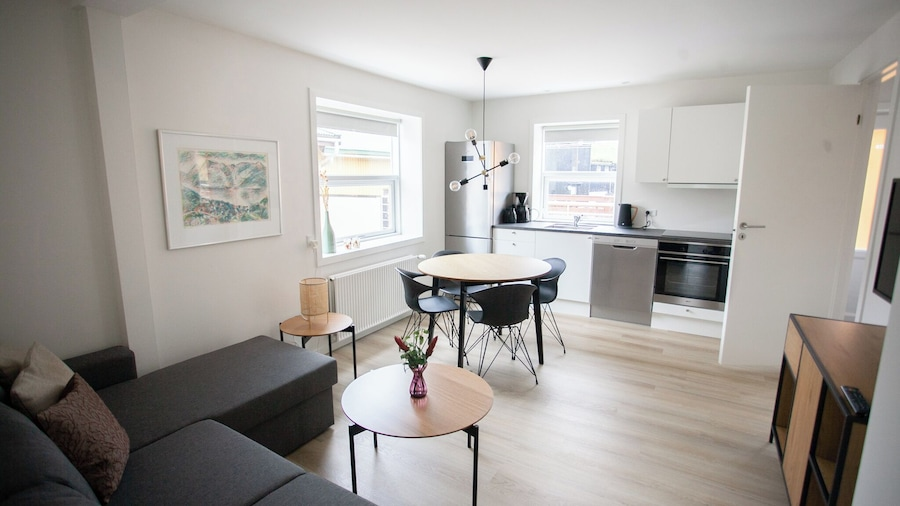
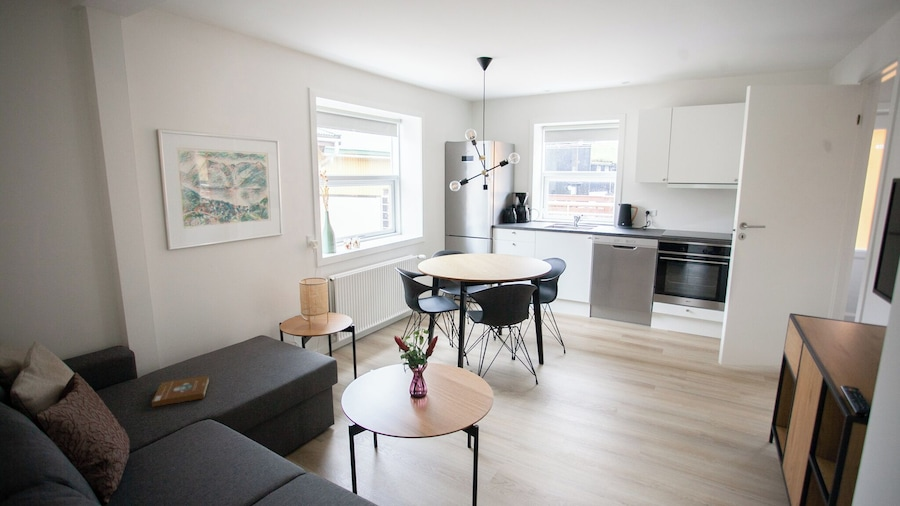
+ book [151,375,210,408]
